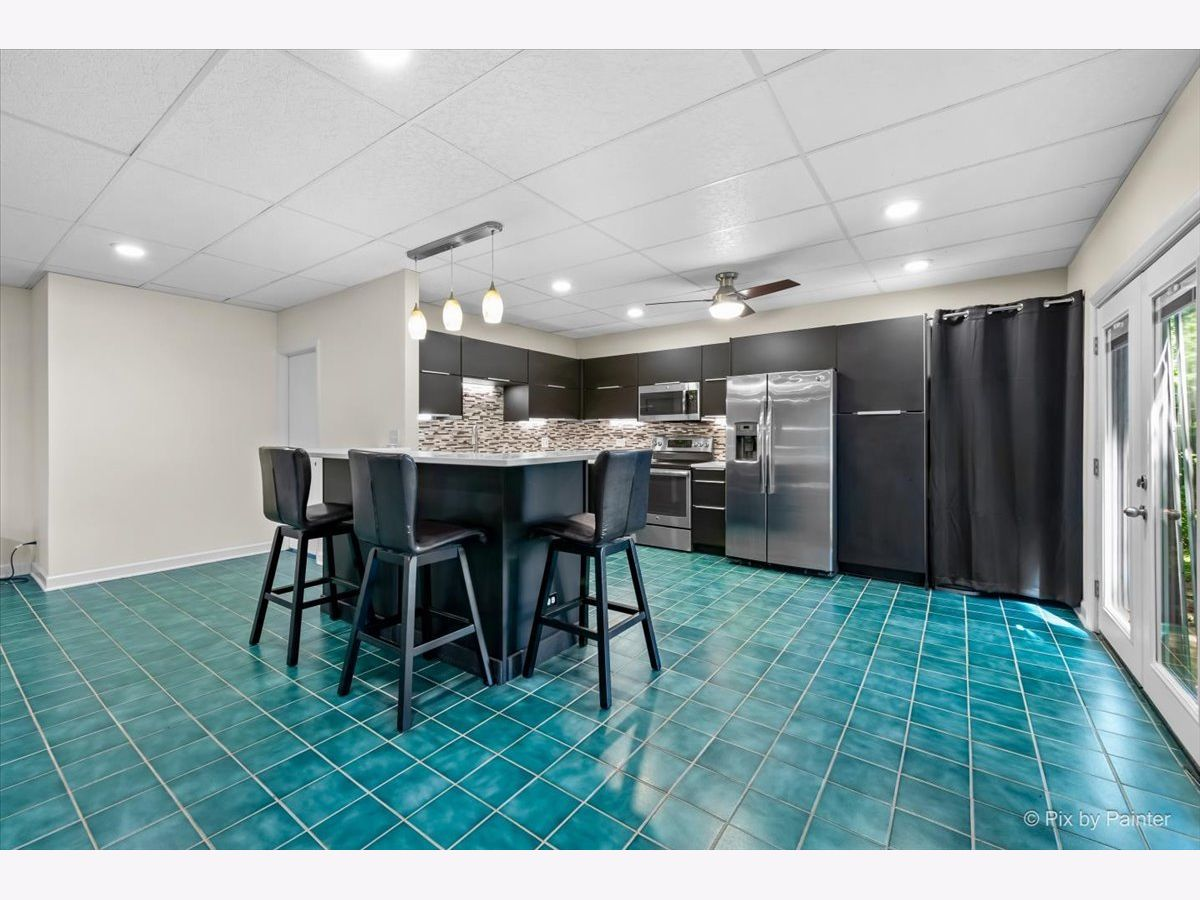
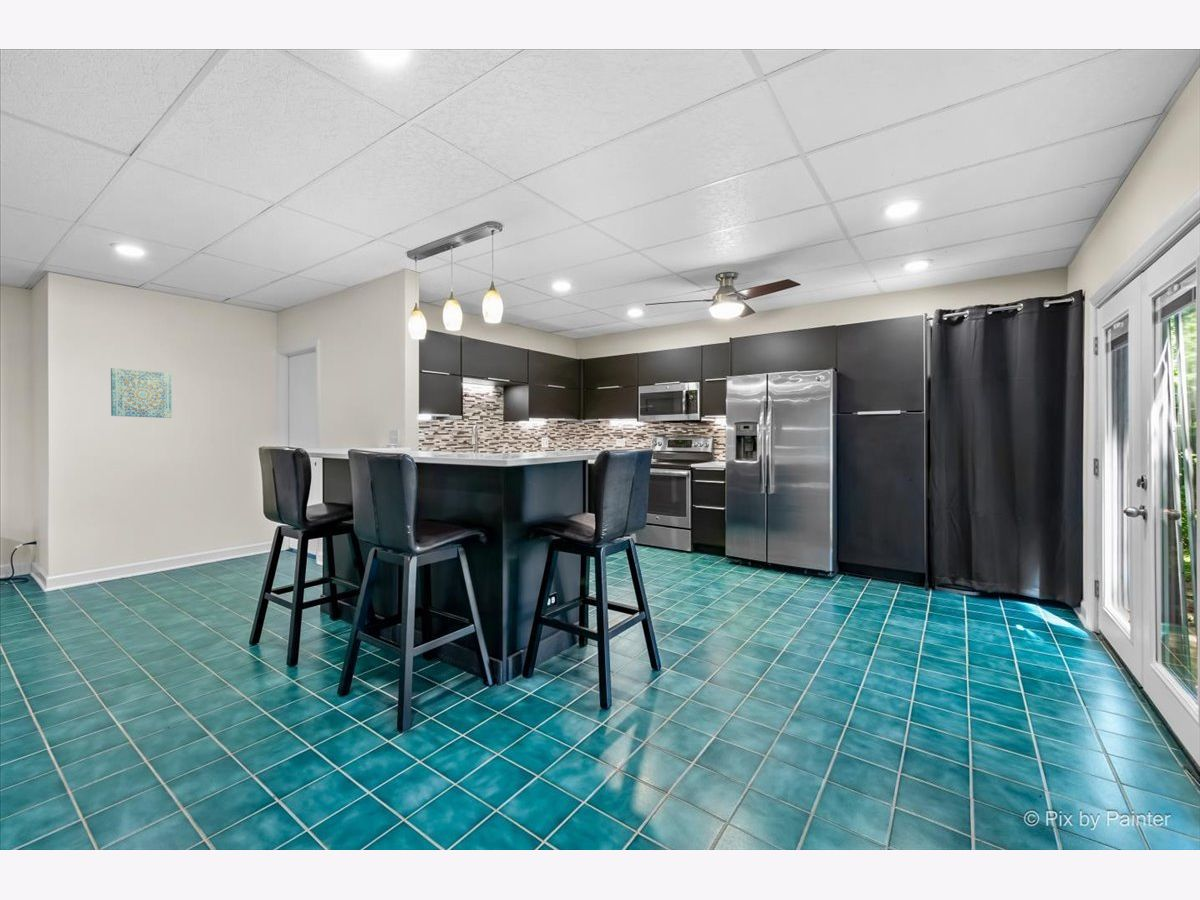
+ wall art [110,367,173,419]
